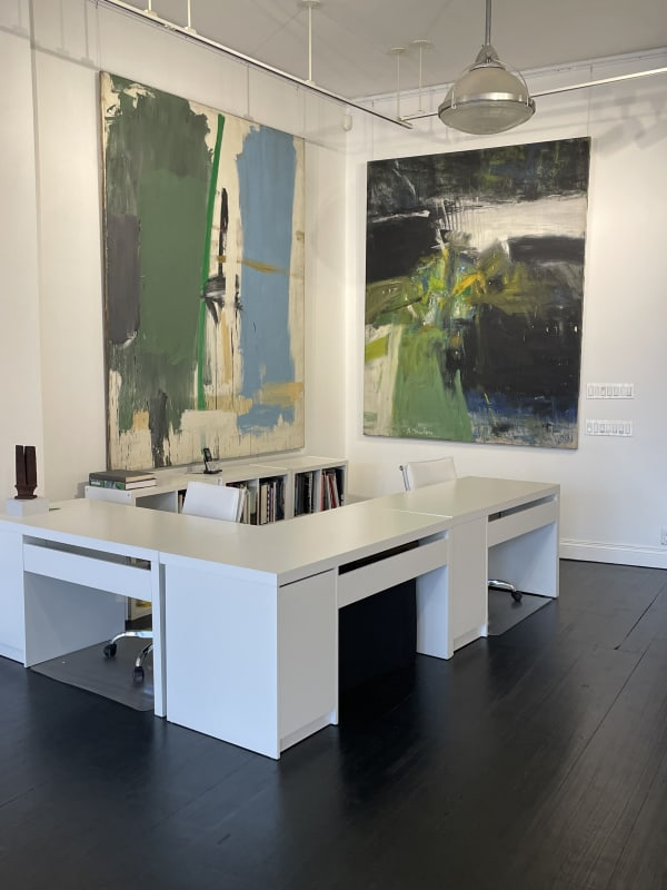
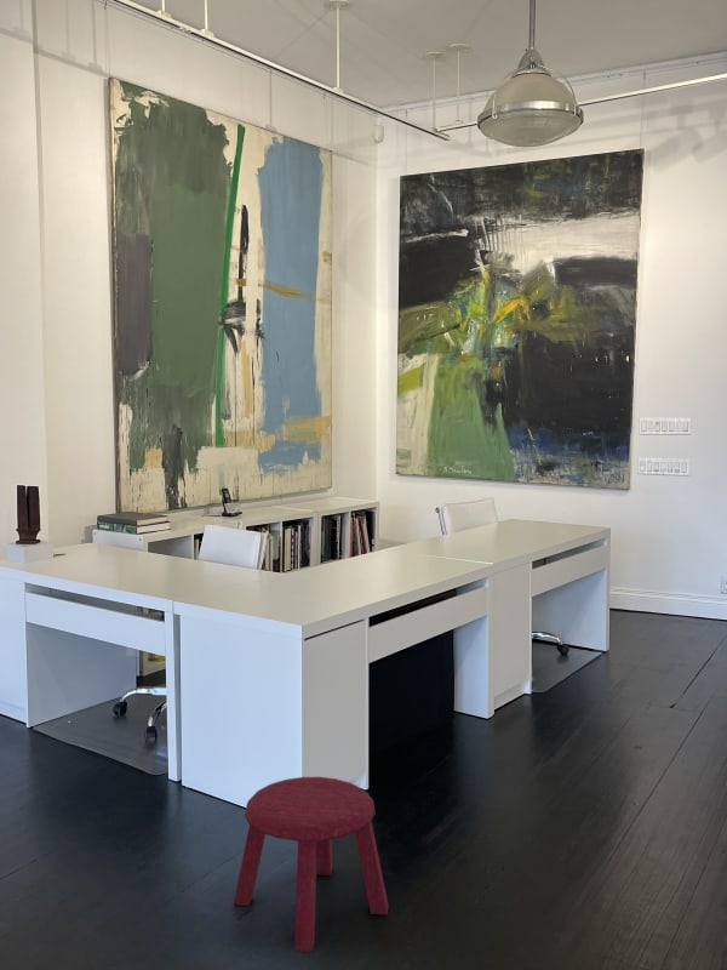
+ stool [233,776,389,953]
